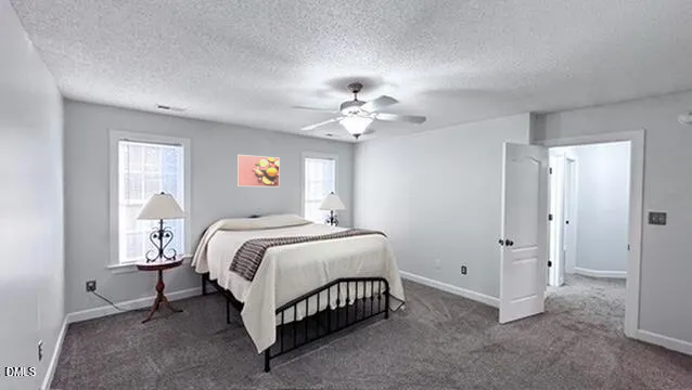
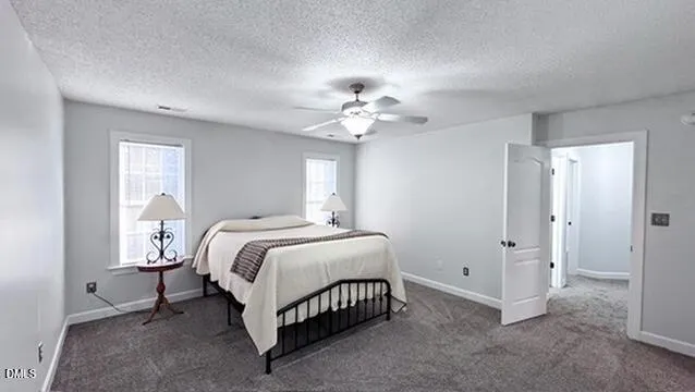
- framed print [236,154,281,187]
